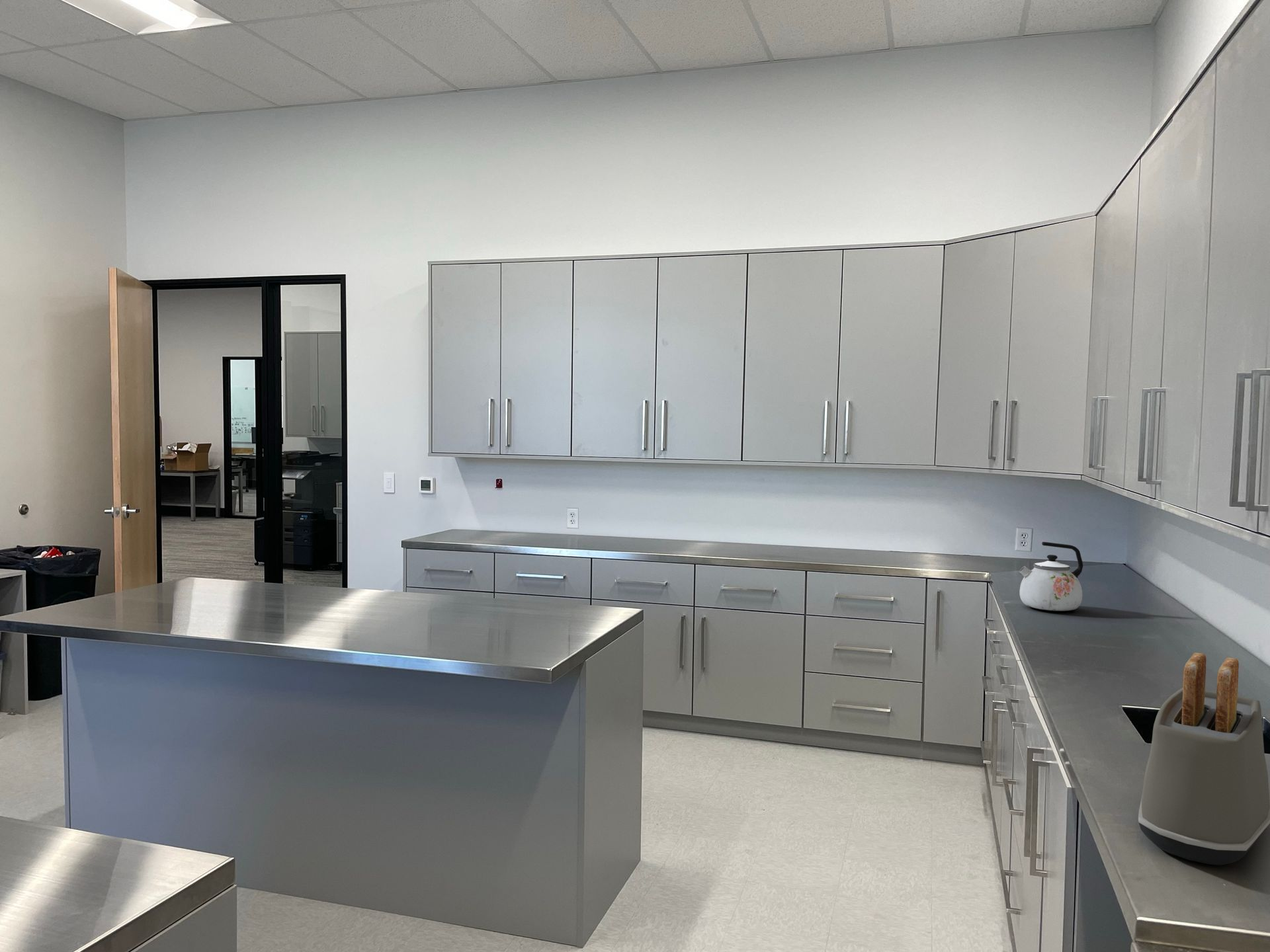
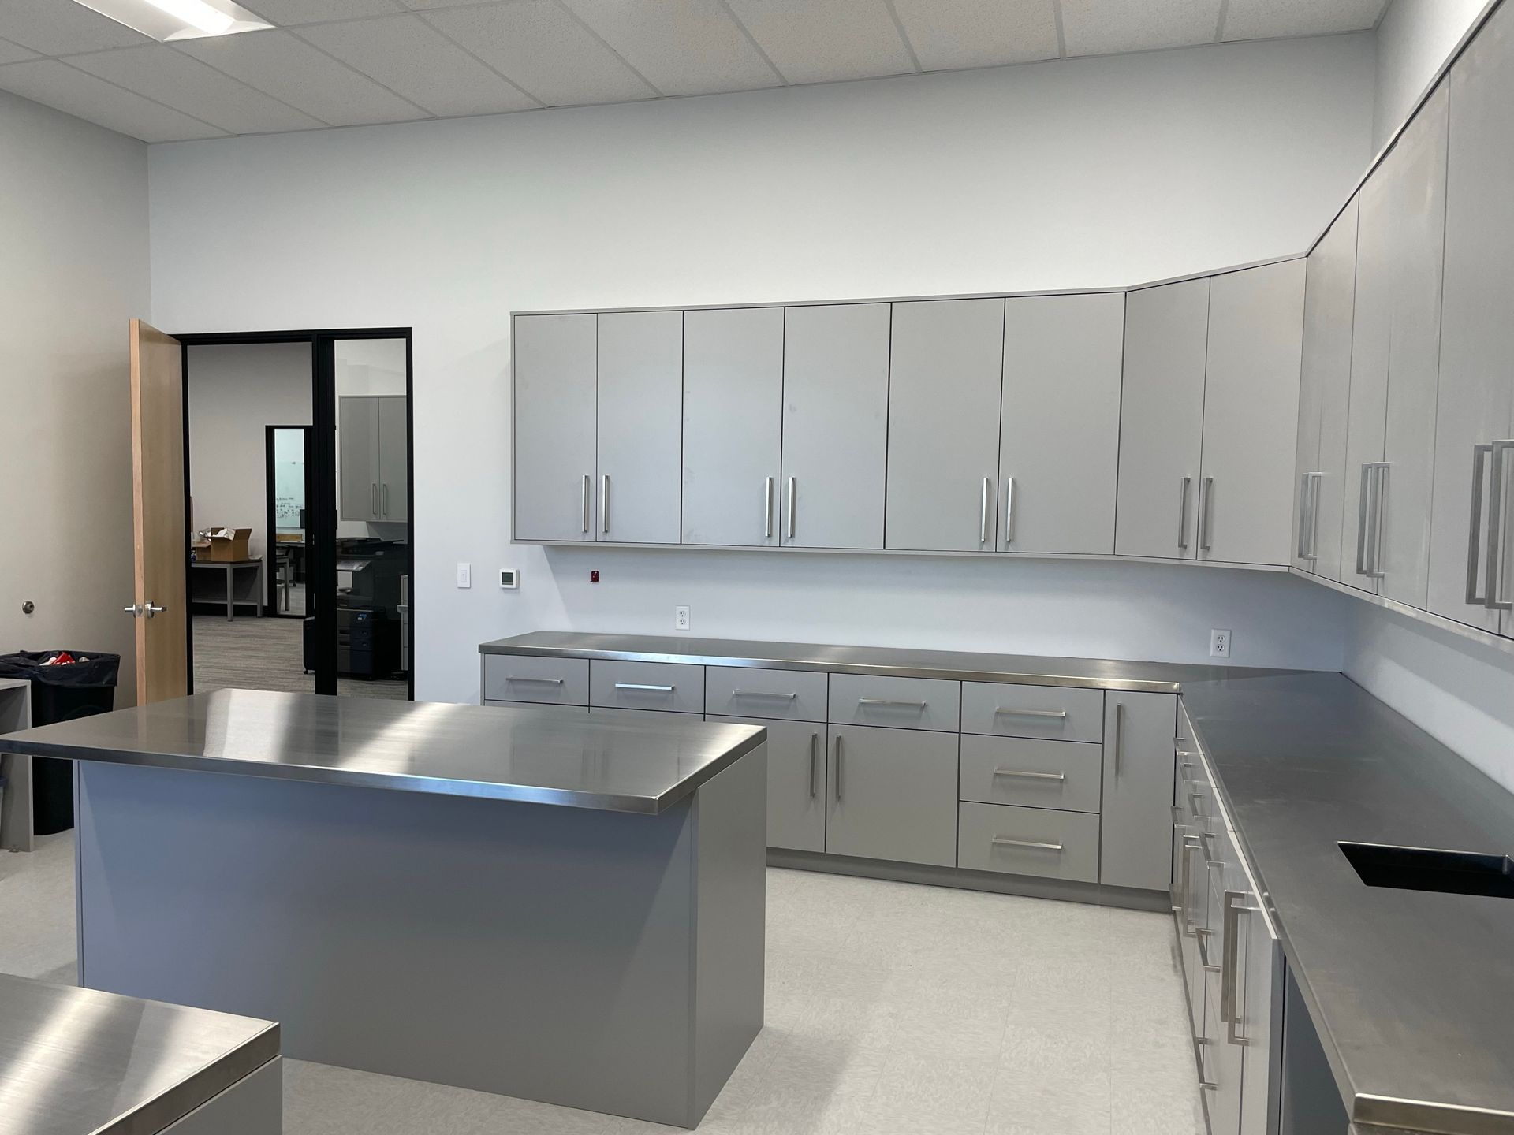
- toaster [1138,652,1270,866]
- kettle [1019,541,1083,612]
